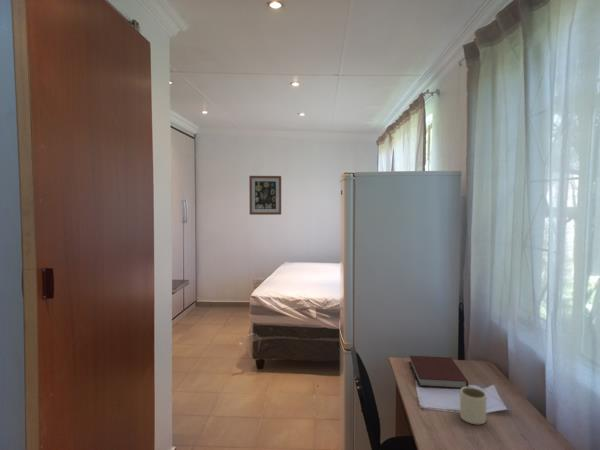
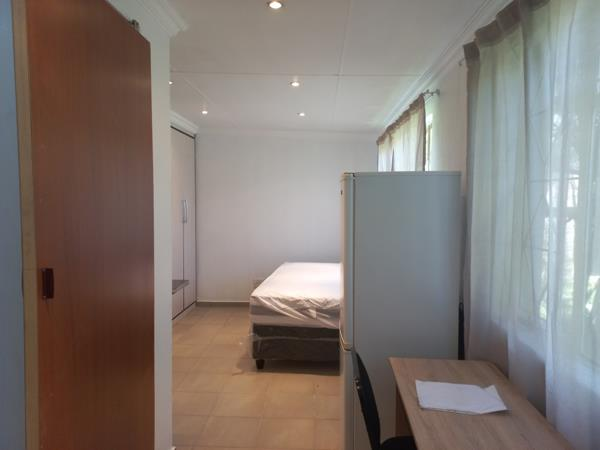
- mug [459,386,488,425]
- wall art [248,175,282,216]
- notebook [409,355,469,389]
